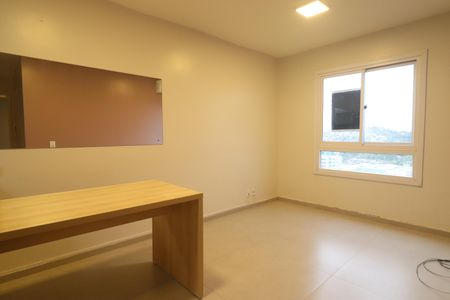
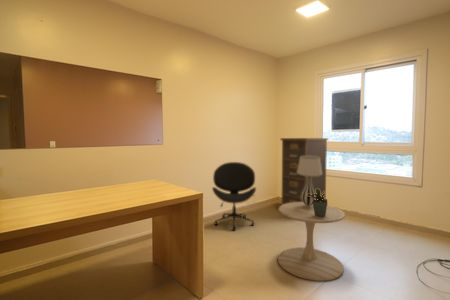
+ potted plant [307,189,328,217]
+ table lamp [297,156,322,206]
+ office chair [211,161,257,231]
+ filing cabinet [279,137,329,205]
+ side table [277,202,346,282]
